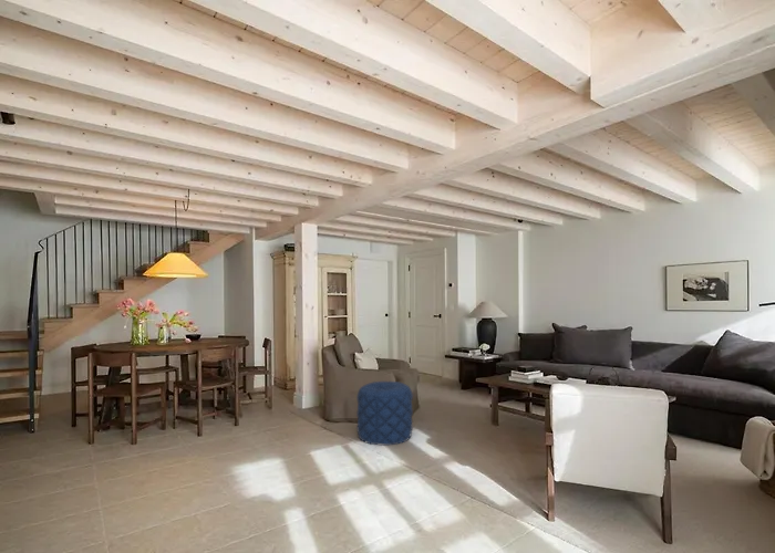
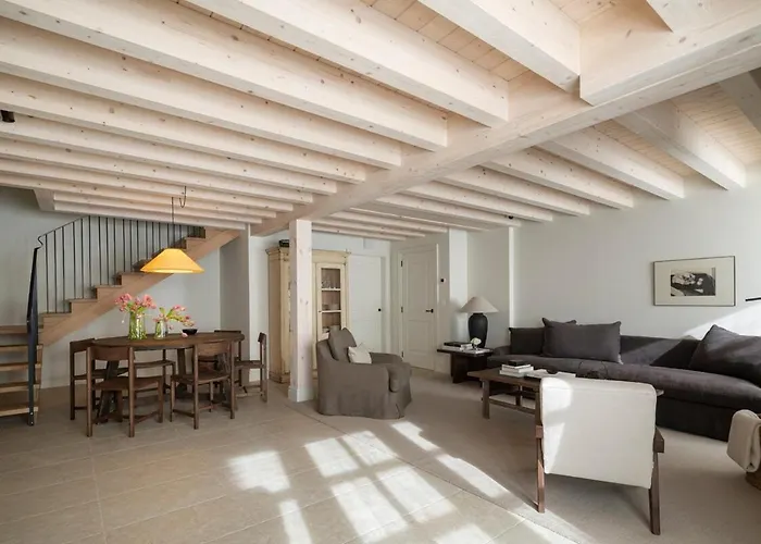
- pouf [355,380,414,447]
